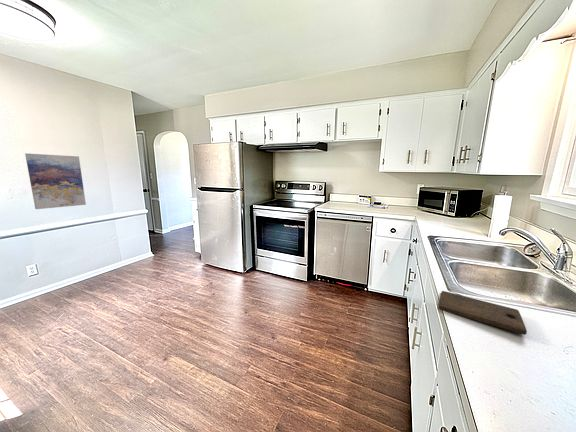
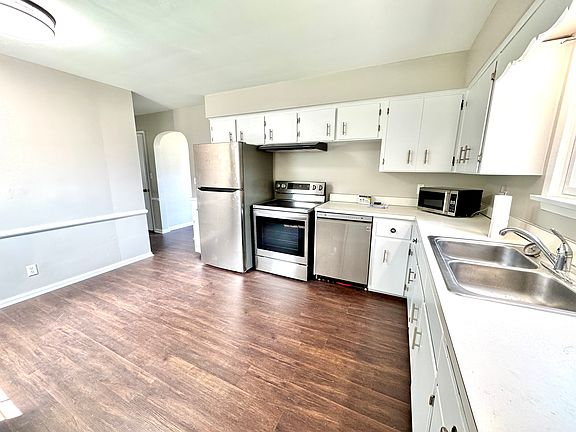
- wall art [24,152,87,210]
- cutting board [438,290,528,336]
